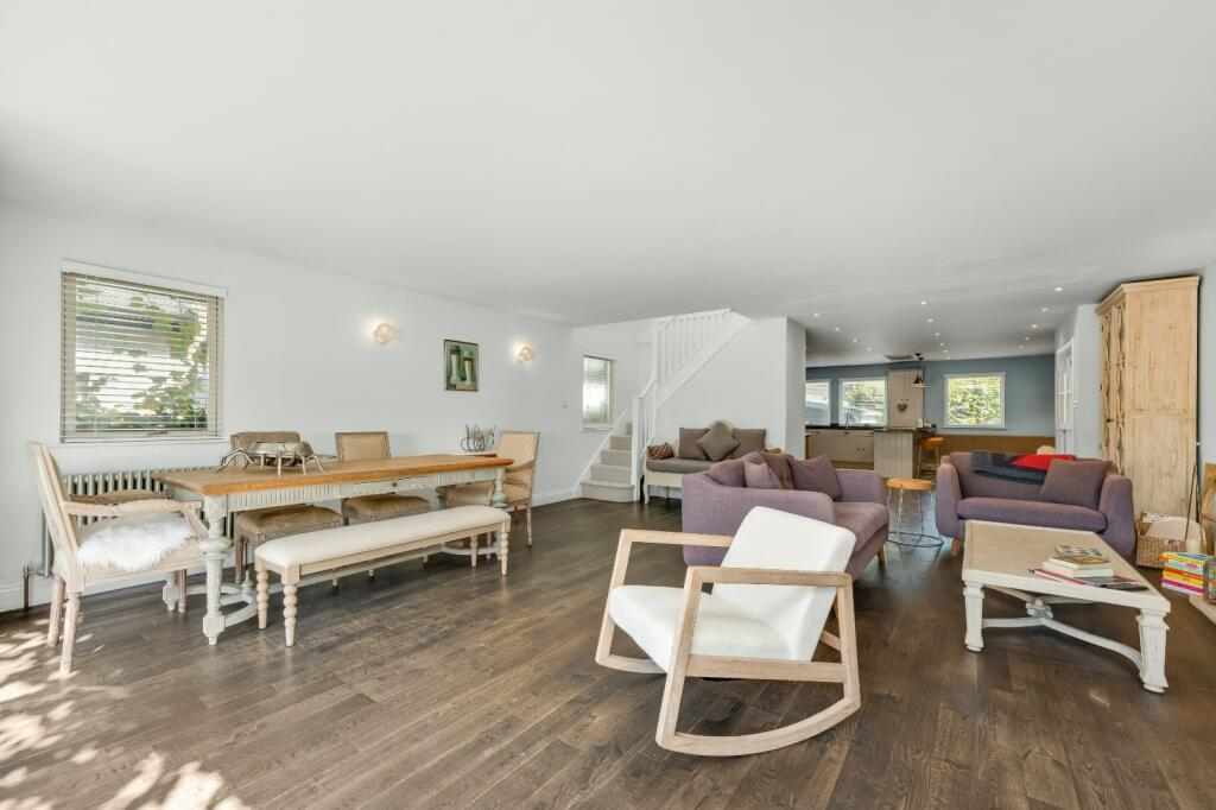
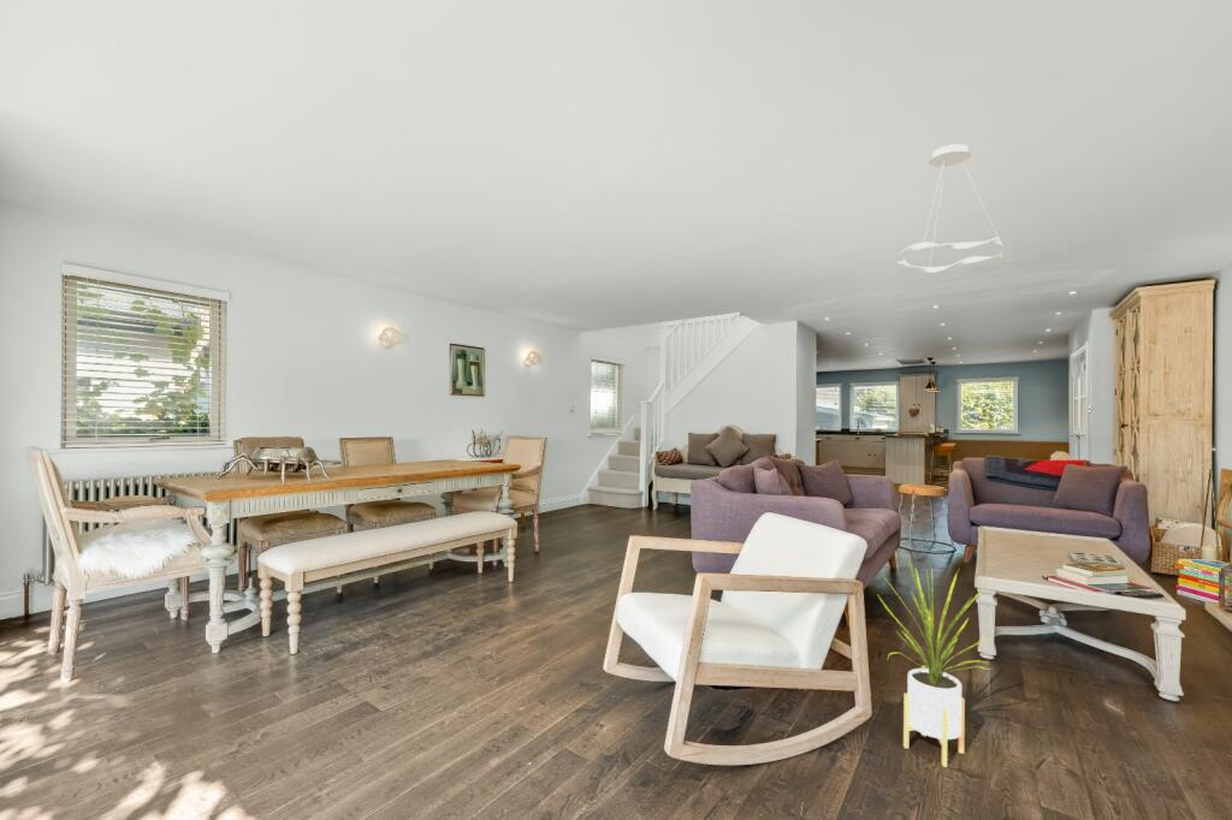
+ house plant [877,558,994,768]
+ ceiling light [895,143,1006,274]
